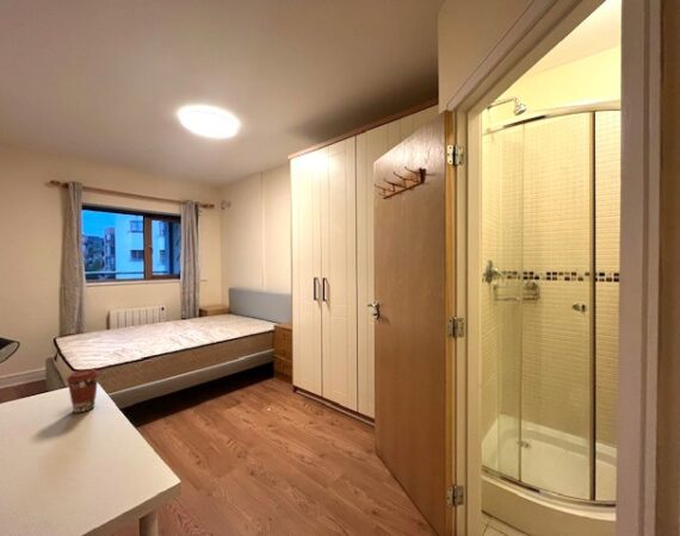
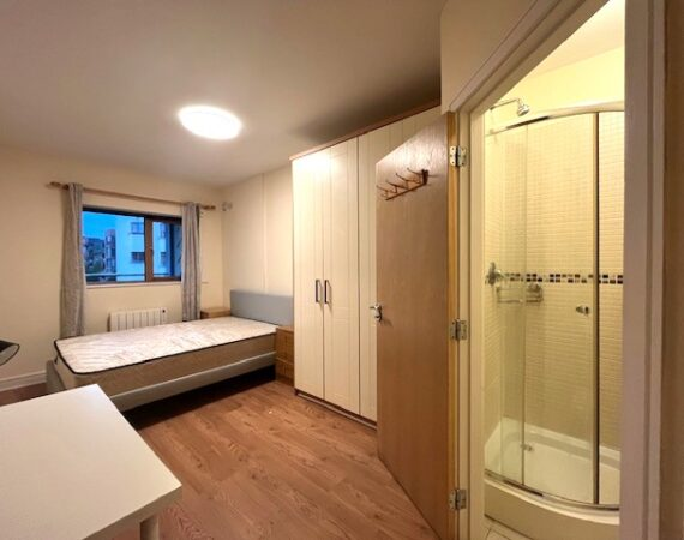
- coffee cup [64,368,100,413]
